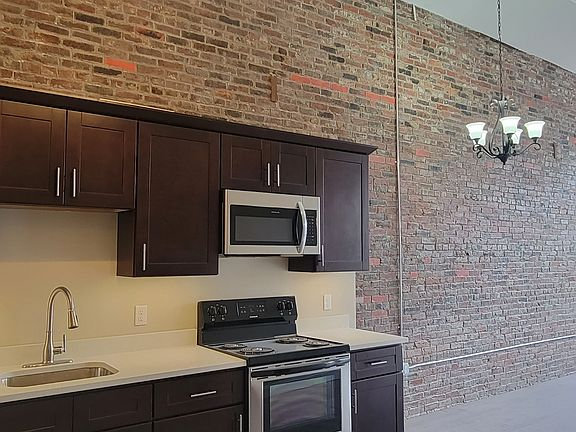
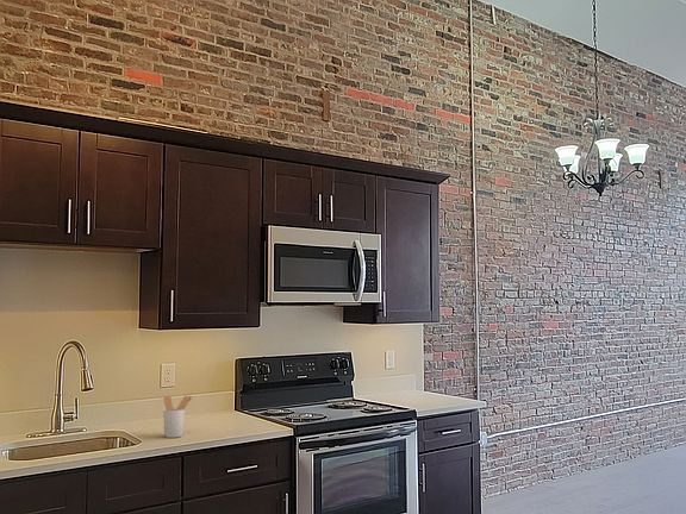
+ utensil holder [162,394,194,439]
